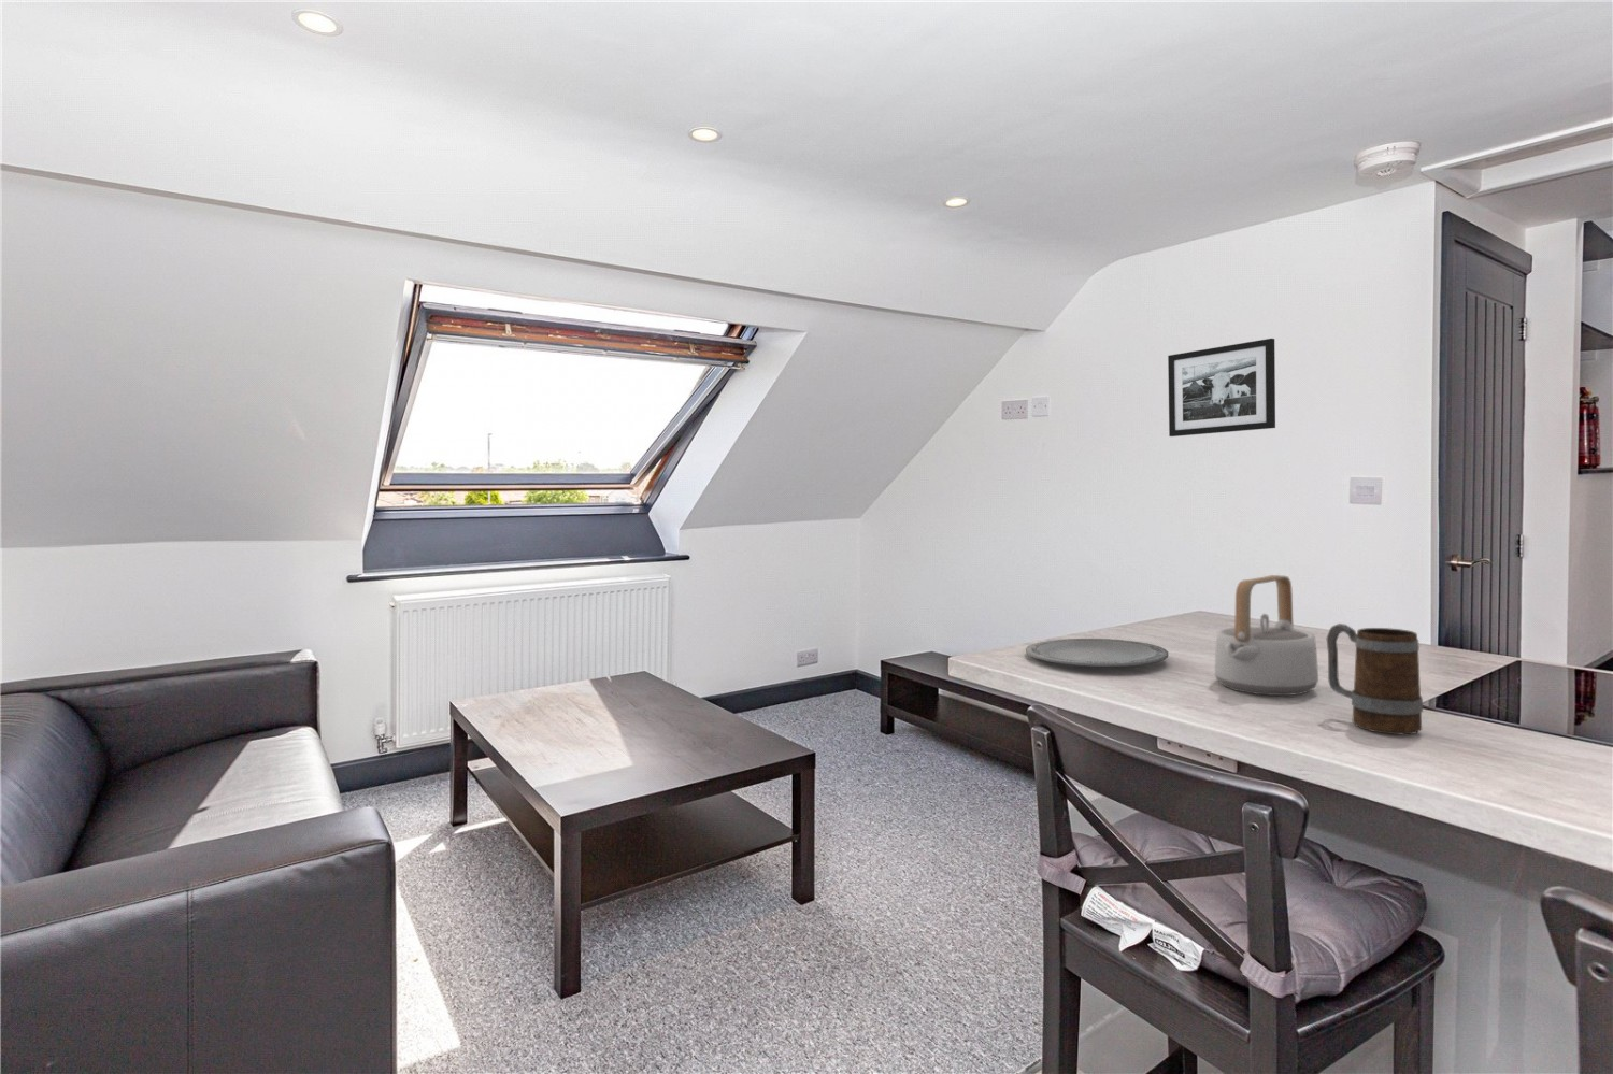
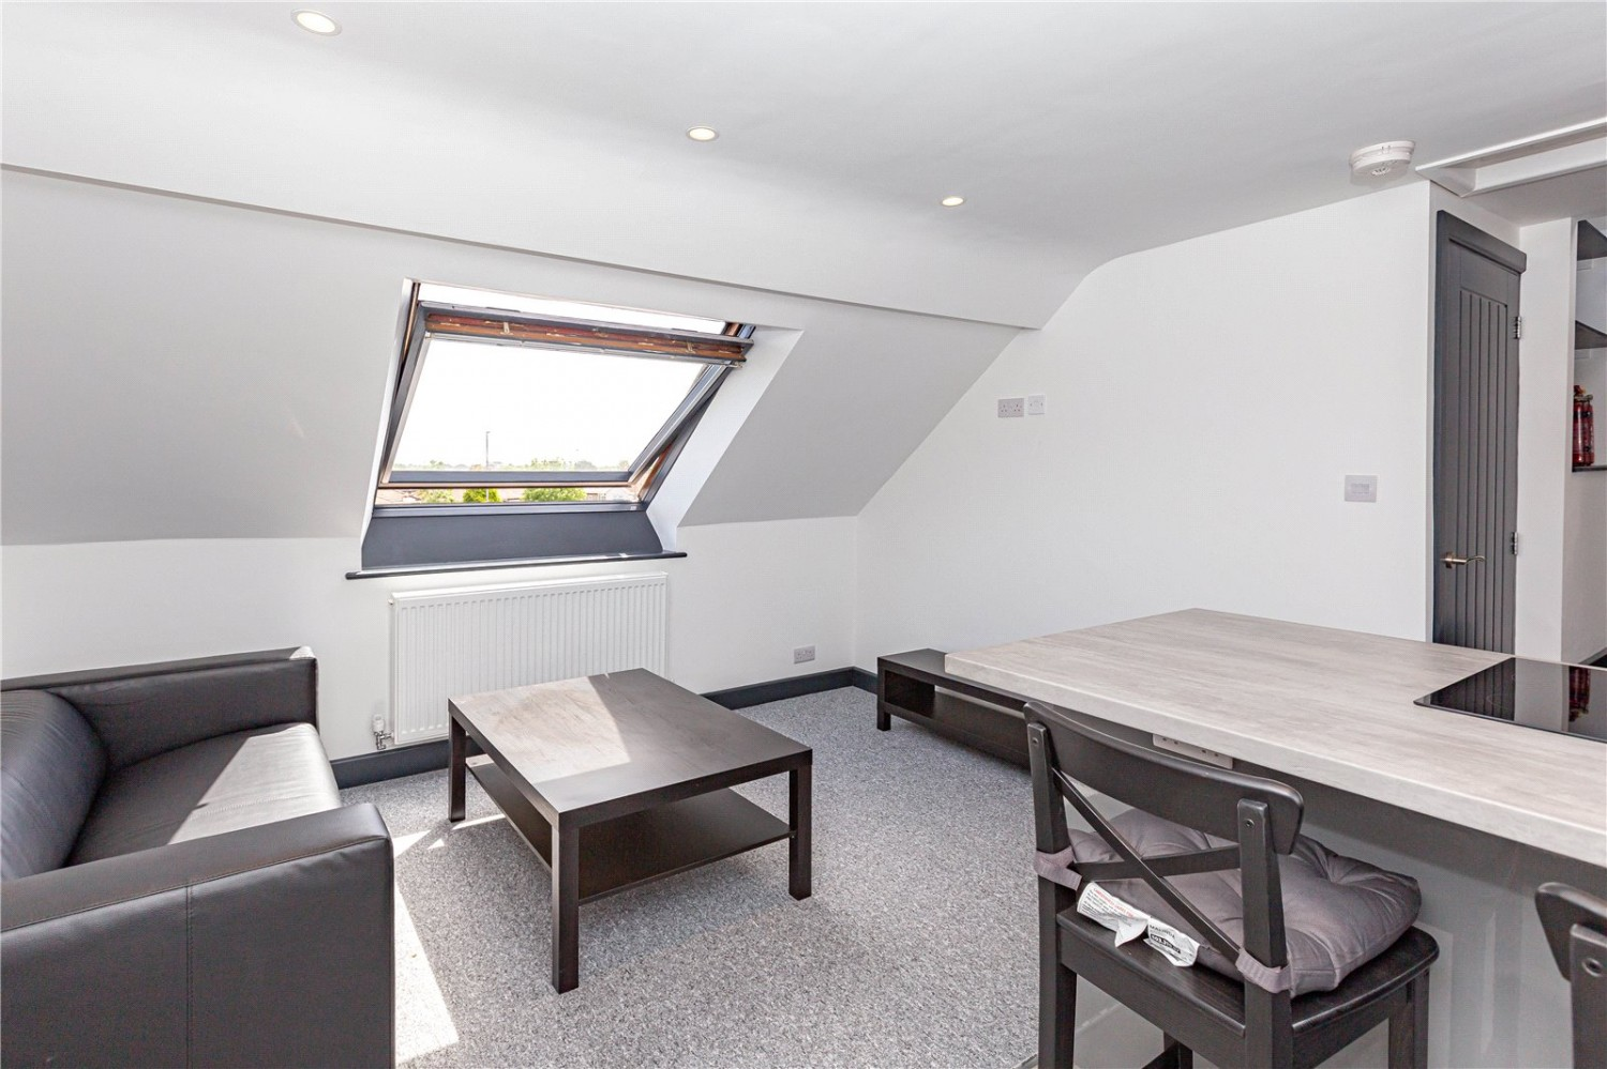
- teapot [1214,574,1319,696]
- mug [1325,622,1424,735]
- plate [1025,638,1168,668]
- picture frame [1167,338,1276,438]
